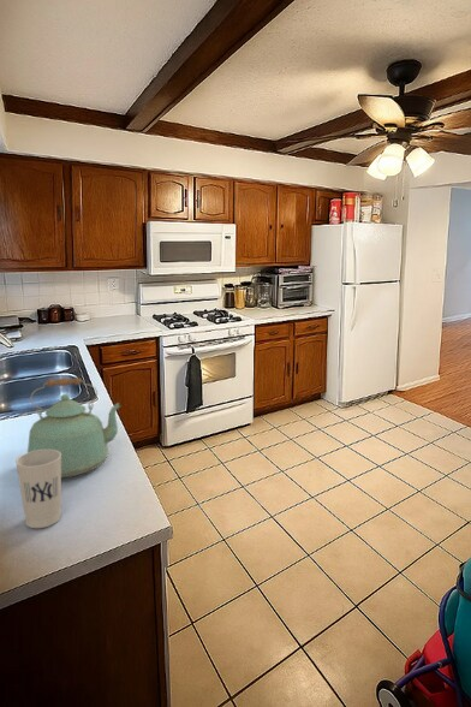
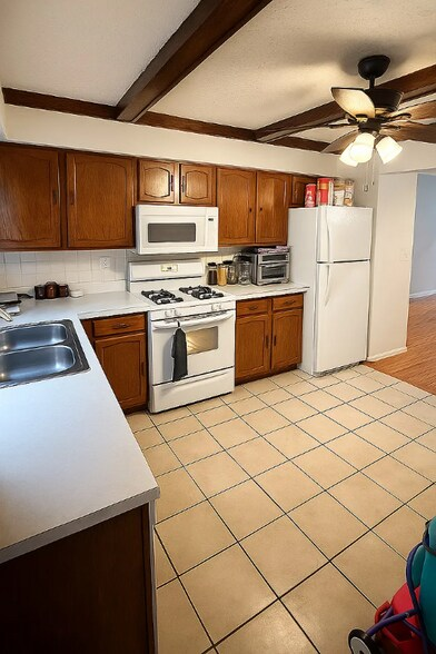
- kettle [26,376,123,479]
- cup [14,450,62,529]
